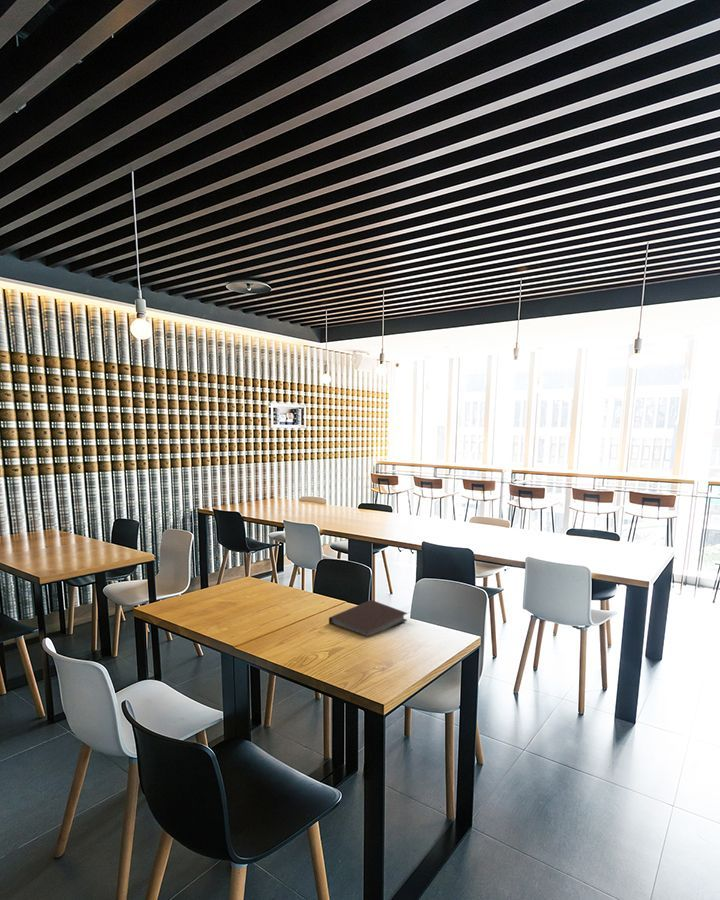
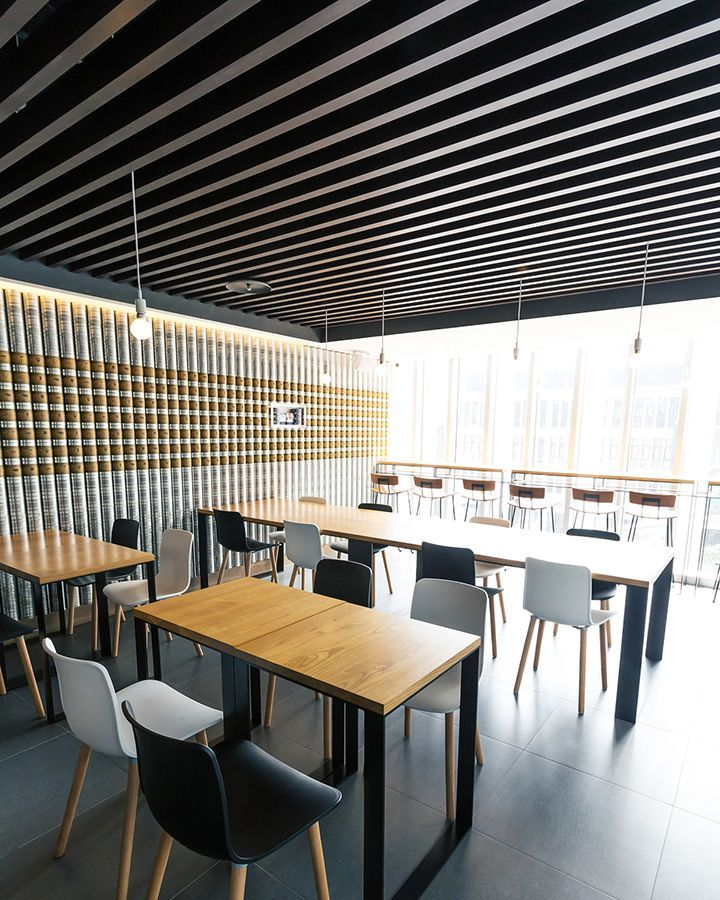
- notebook [328,599,408,637]
